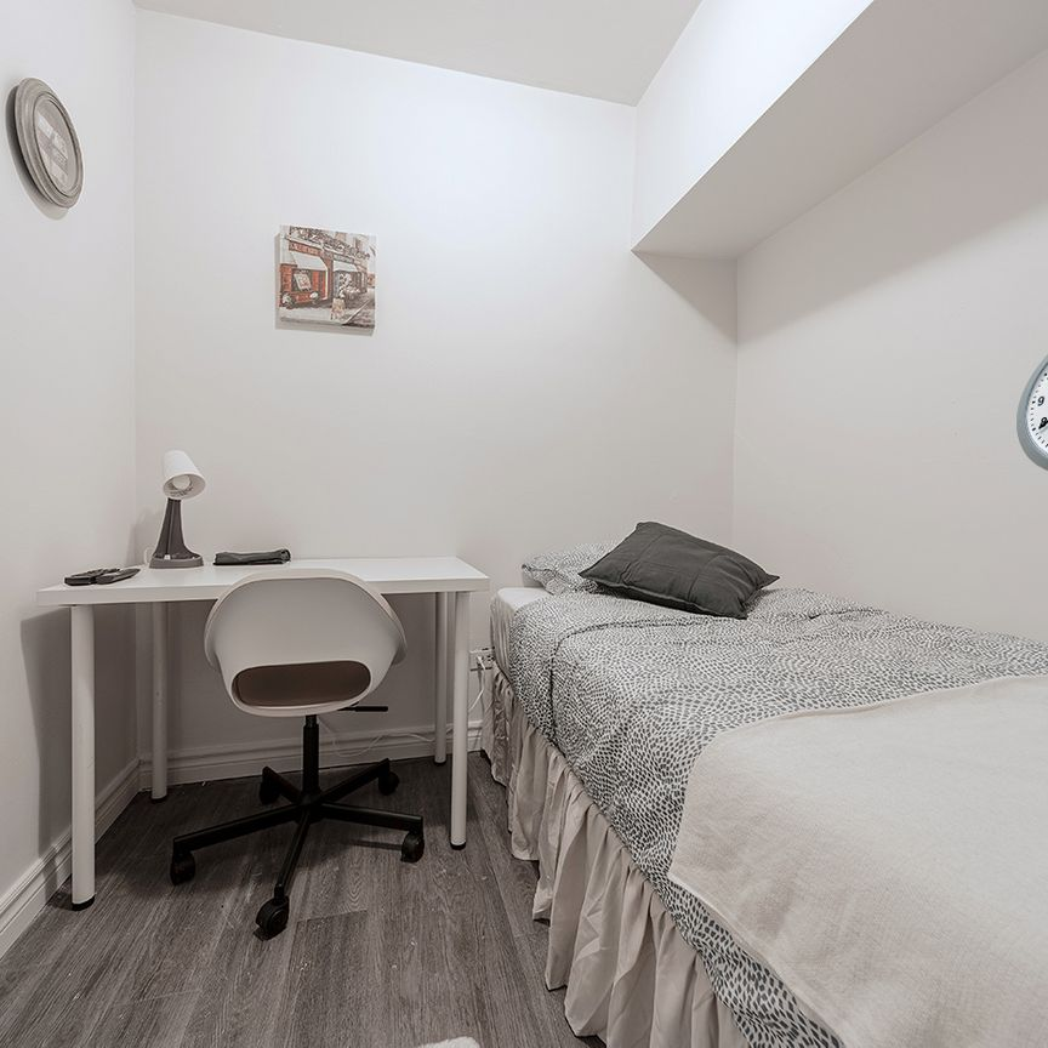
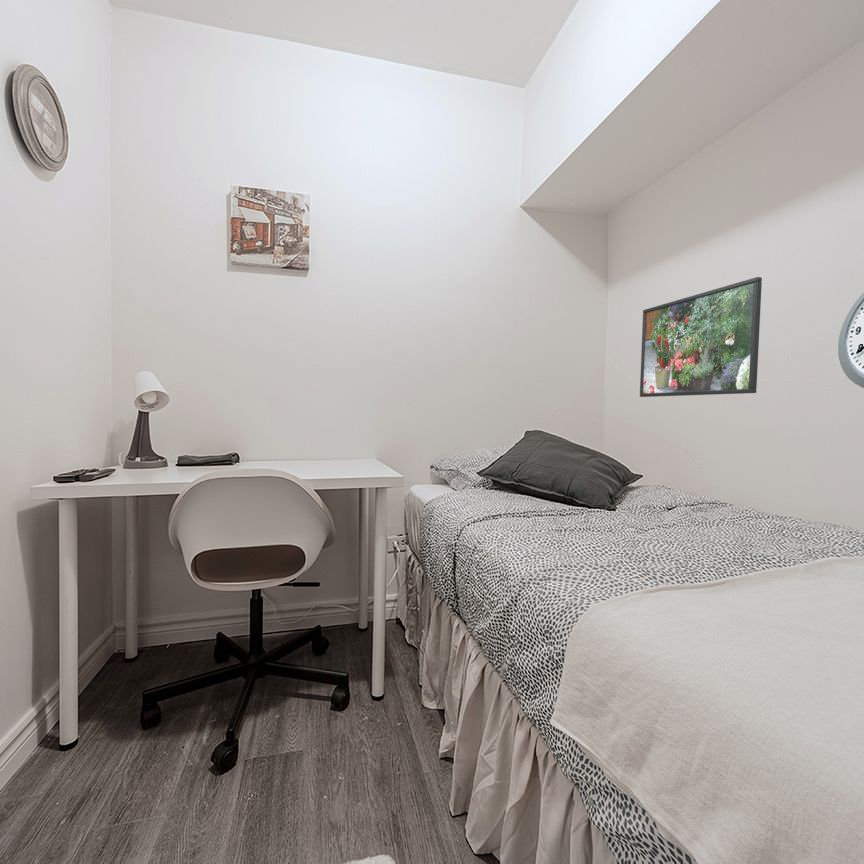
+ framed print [639,276,763,398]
